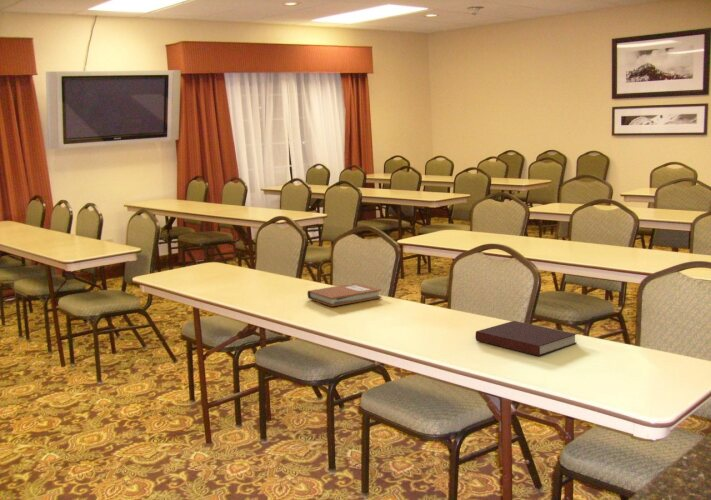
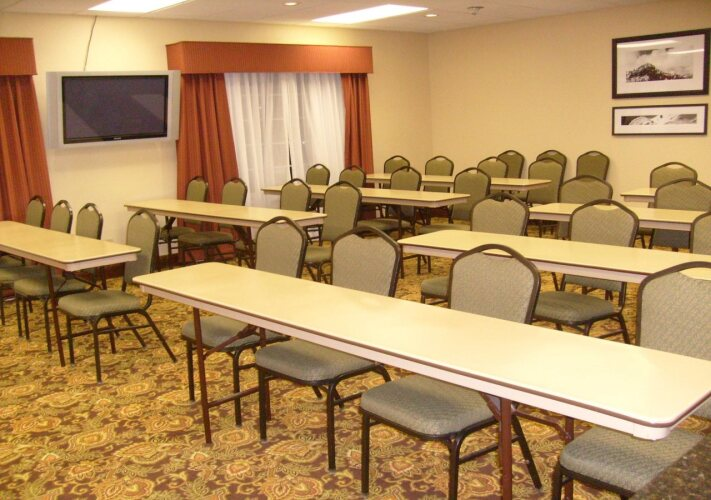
- notebook [475,320,577,357]
- notebook [307,282,382,307]
